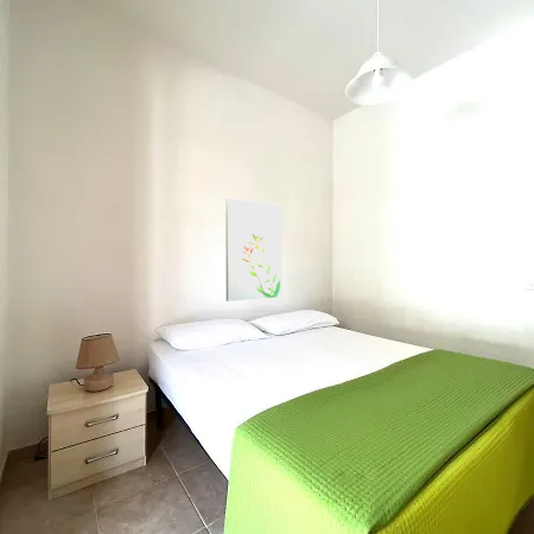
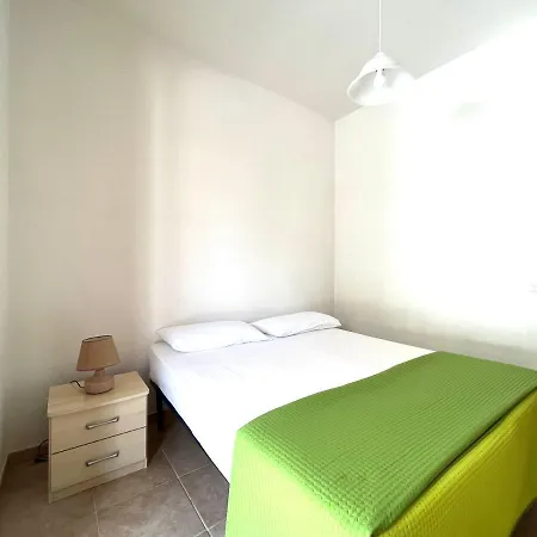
- wall art [224,197,284,303]
